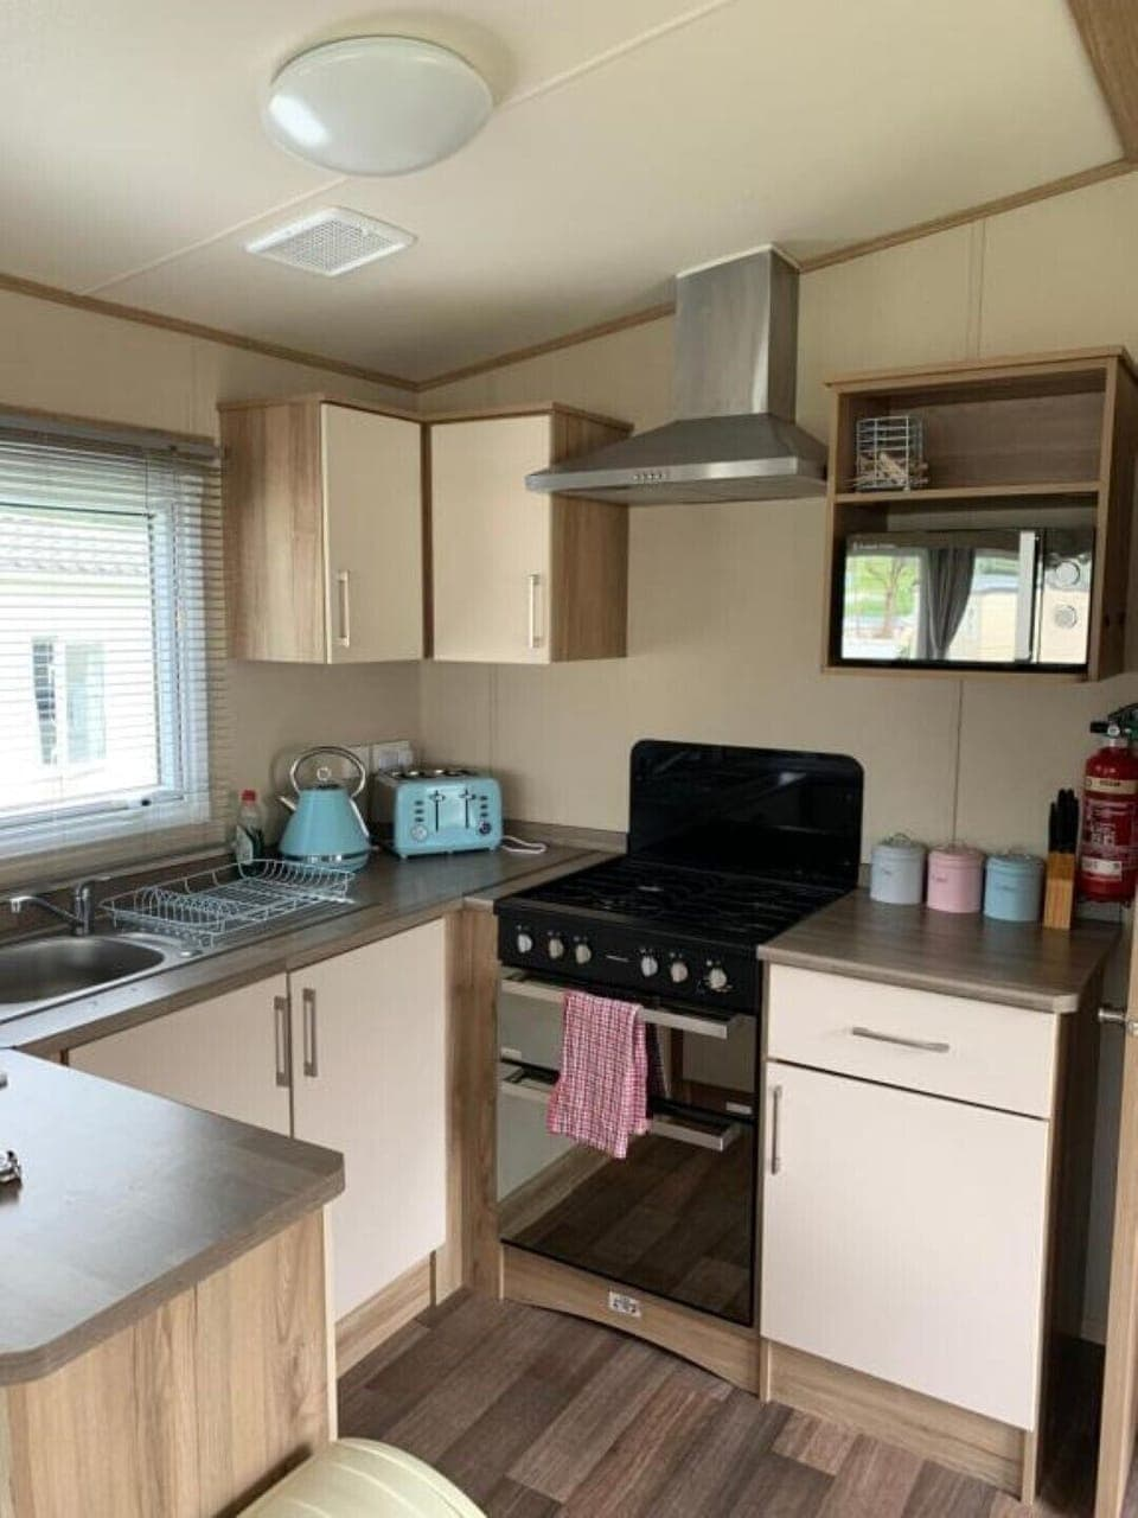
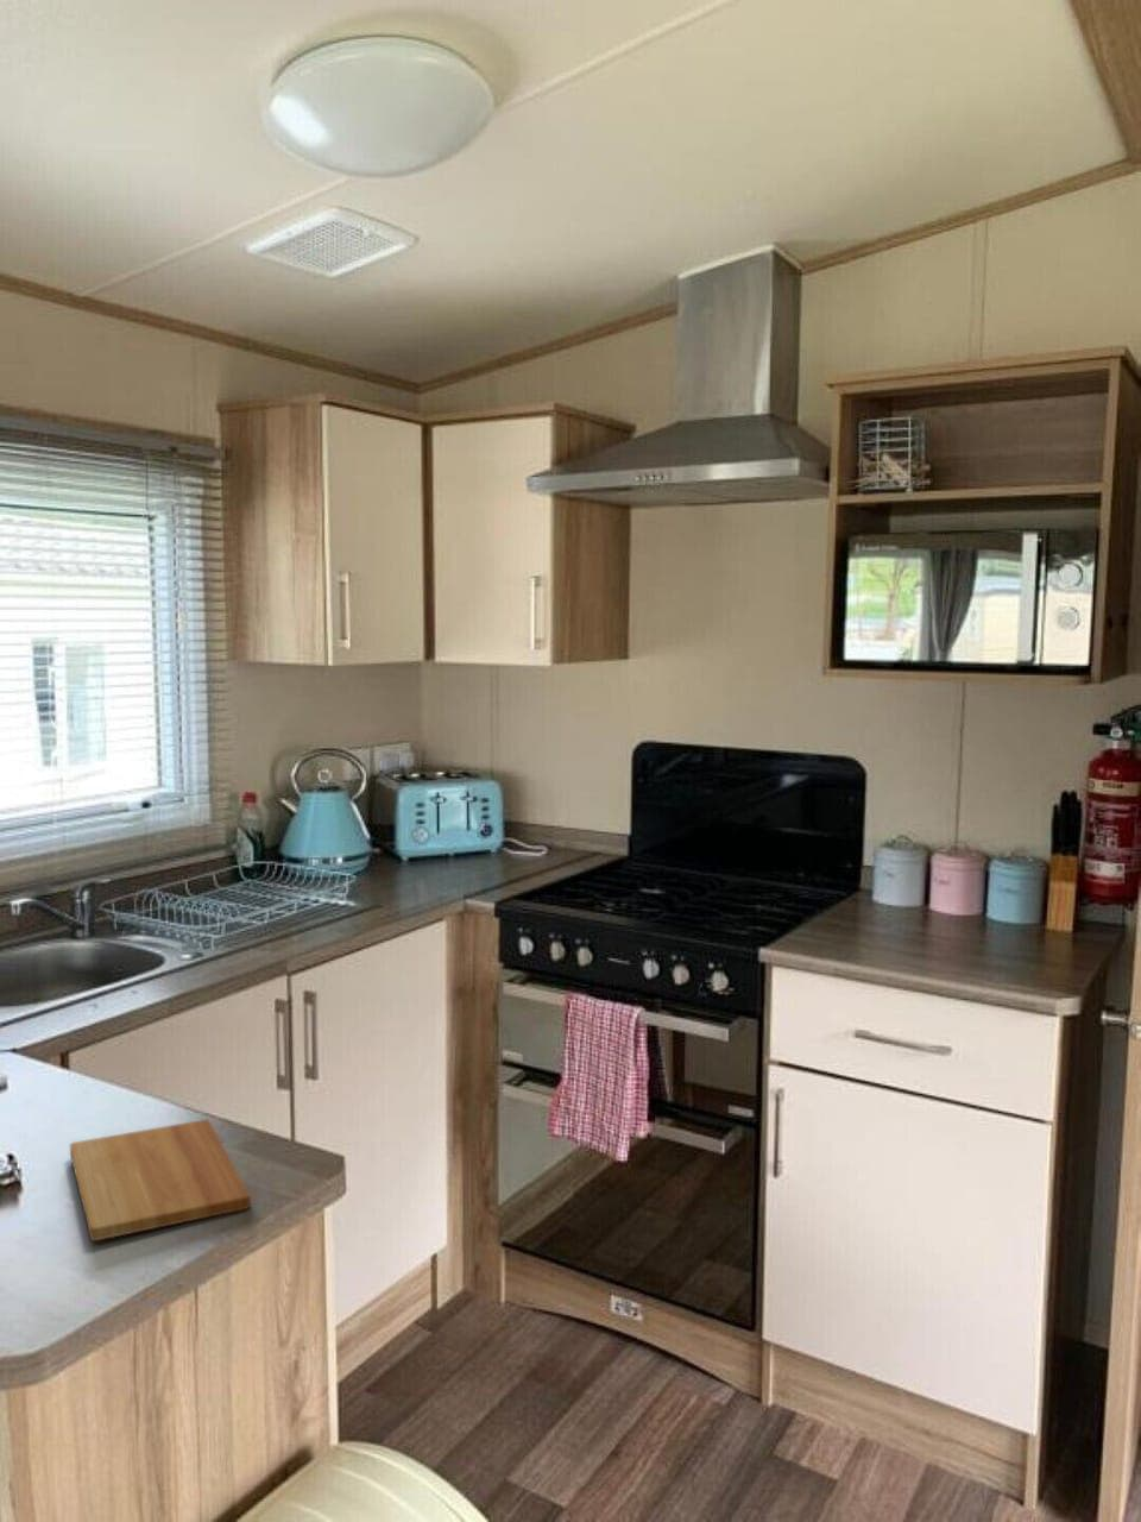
+ cutting board [70,1118,252,1243]
